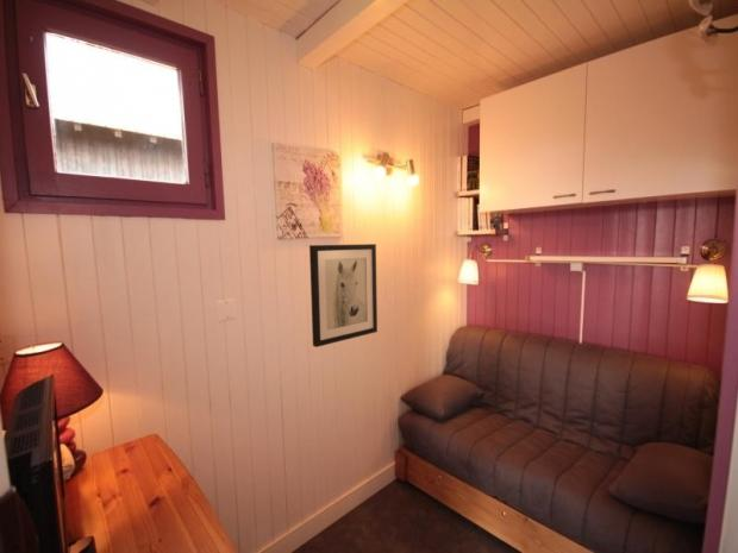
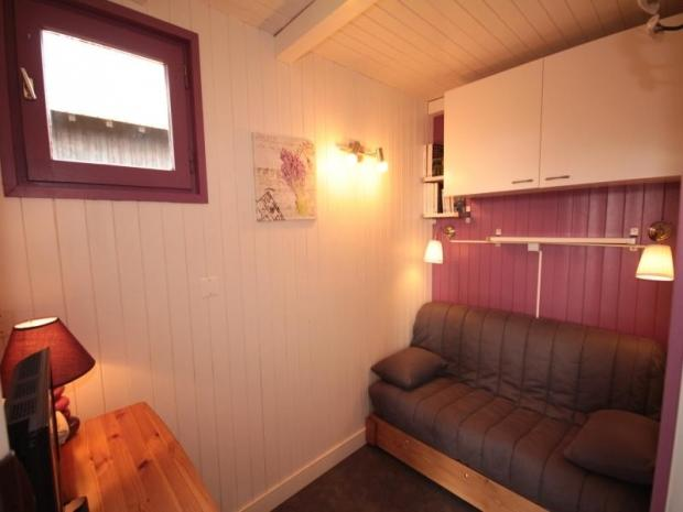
- wall art [308,243,379,348]
